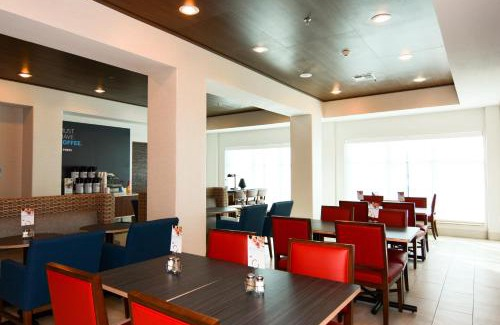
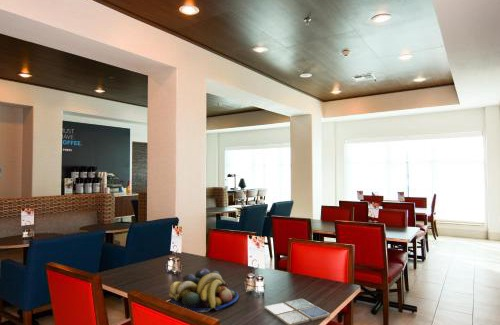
+ fruit bowl [168,268,240,313]
+ drink coaster [263,298,331,325]
